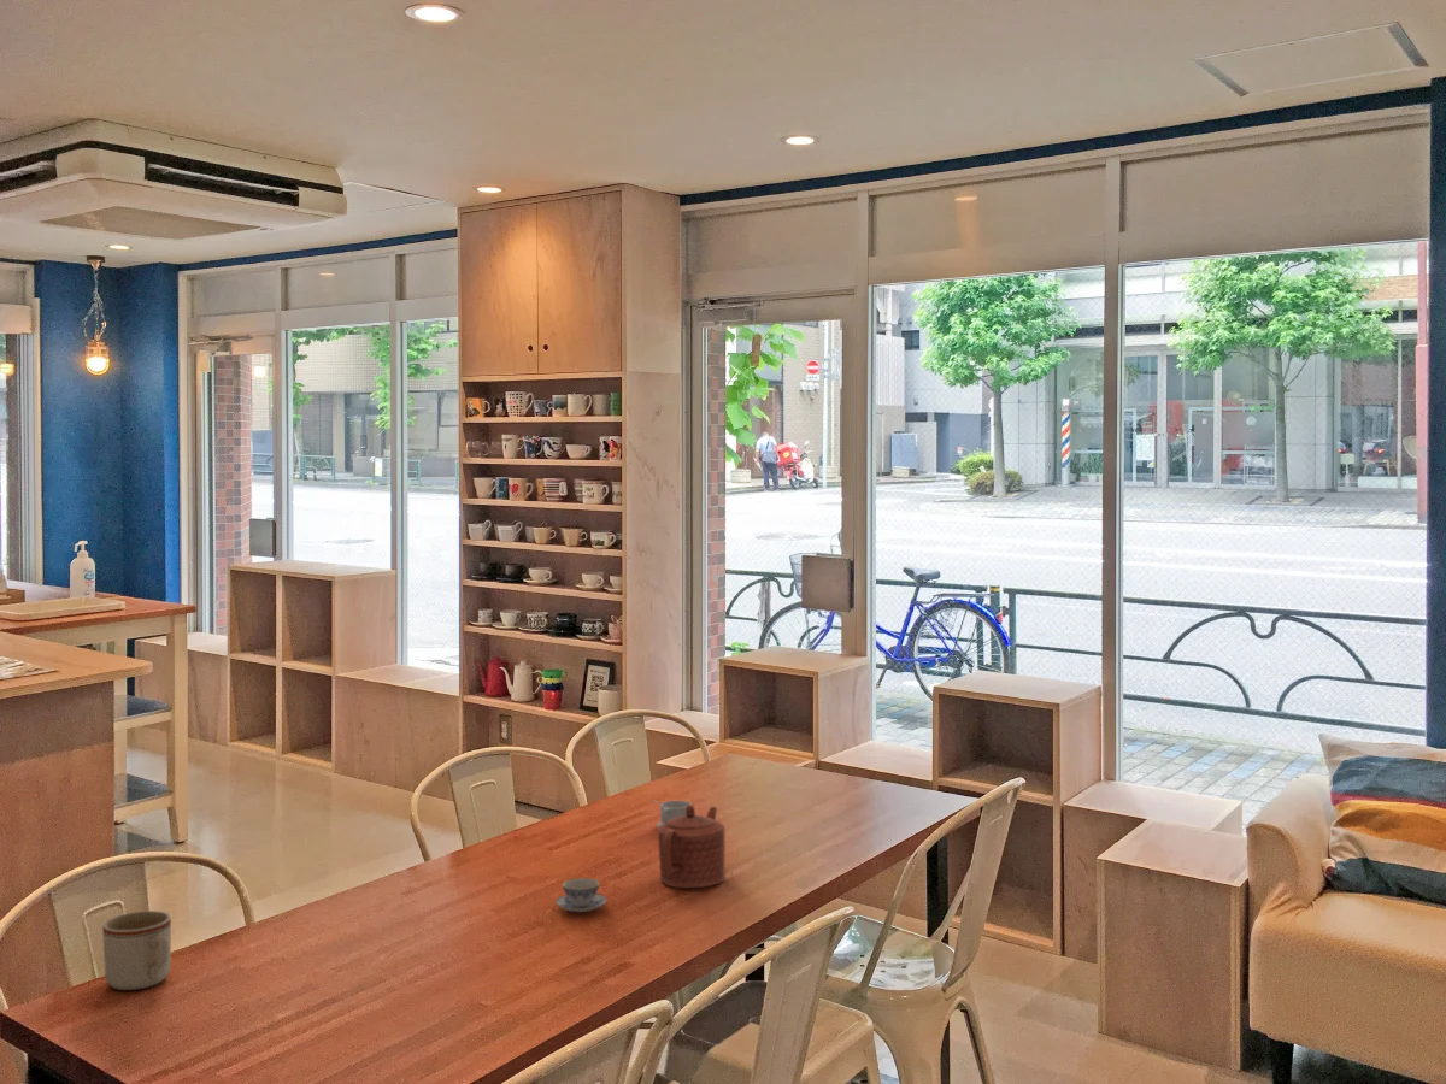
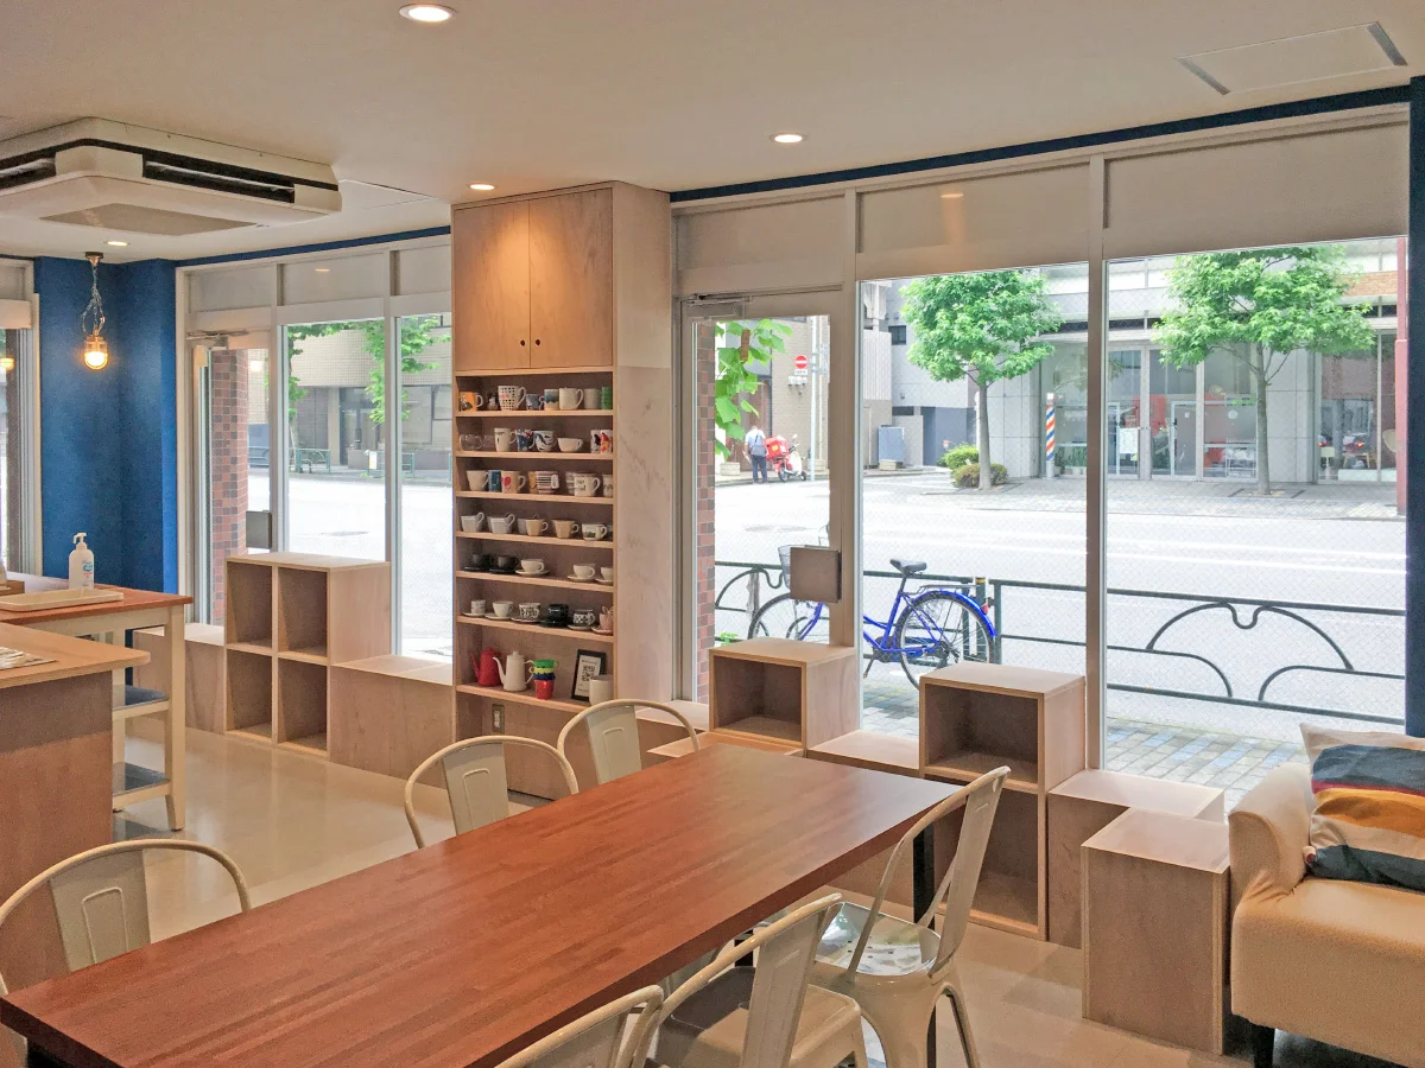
- chinaware [554,877,609,913]
- teapot [657,805,727,889]
- teacup [652,800,693,829]
- mug [101,909,172,991]
